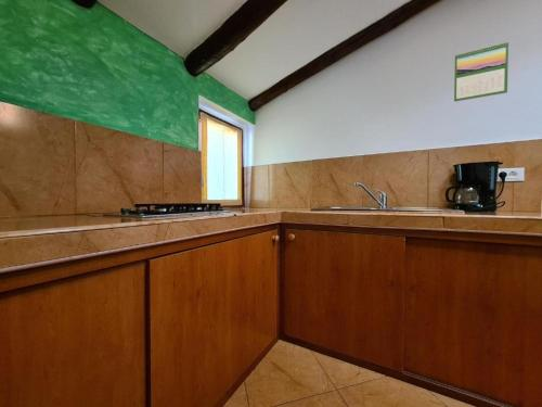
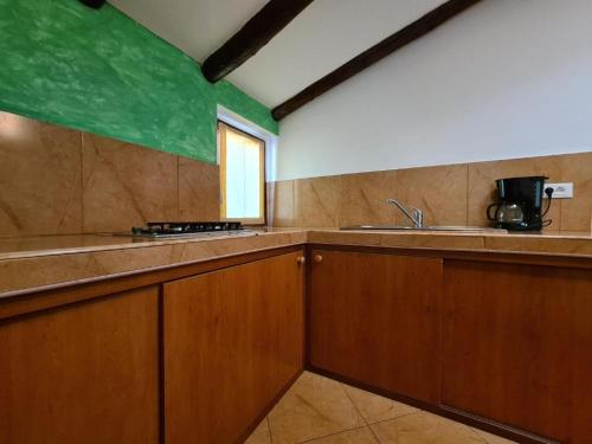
- calendar [453,40,509,103]
